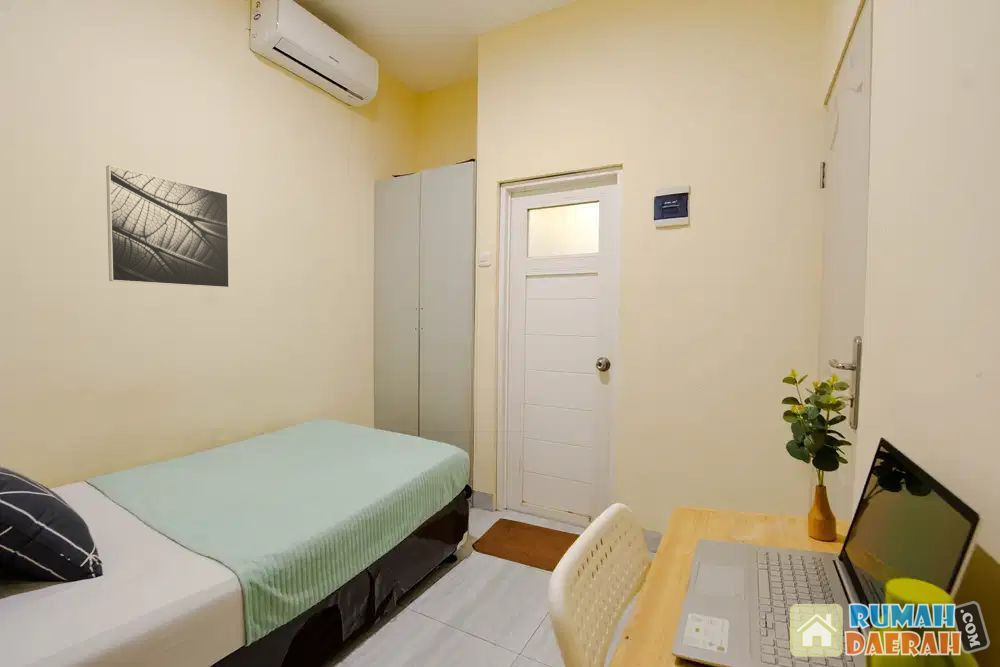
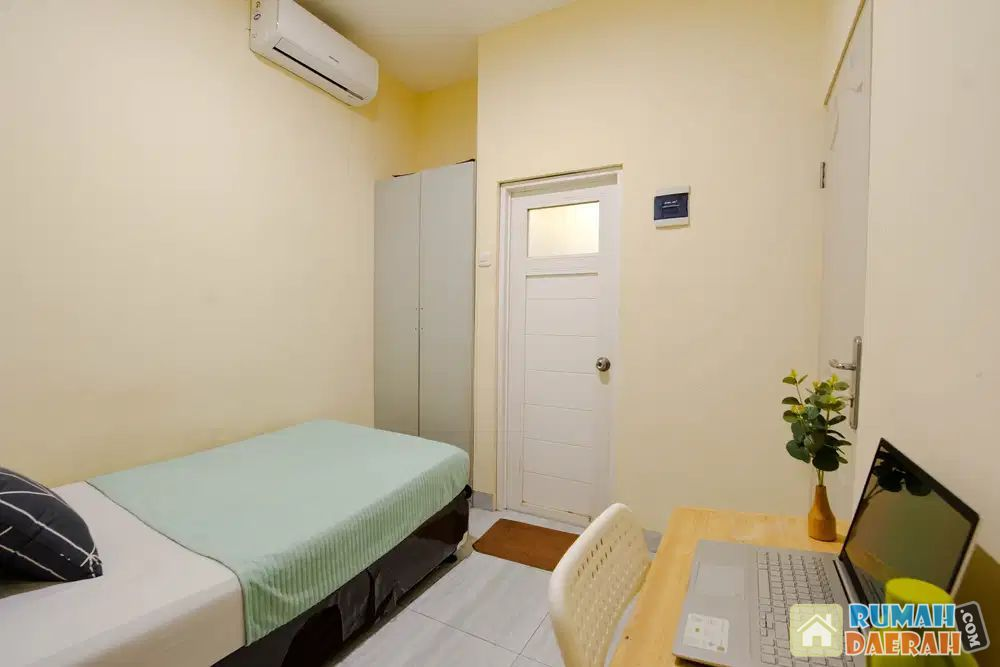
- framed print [105,164,230,289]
